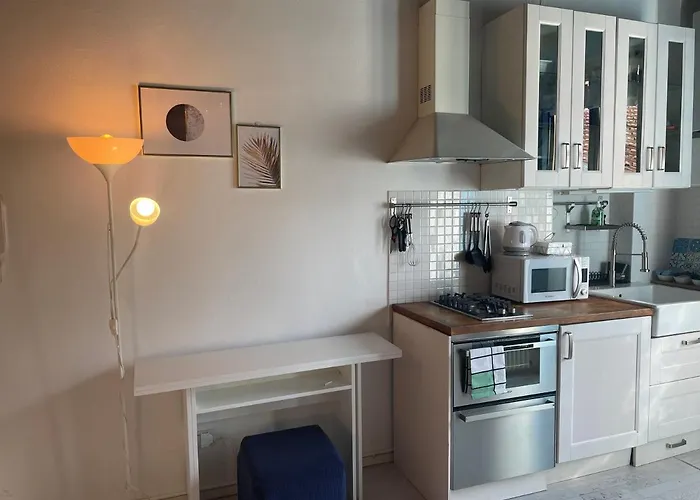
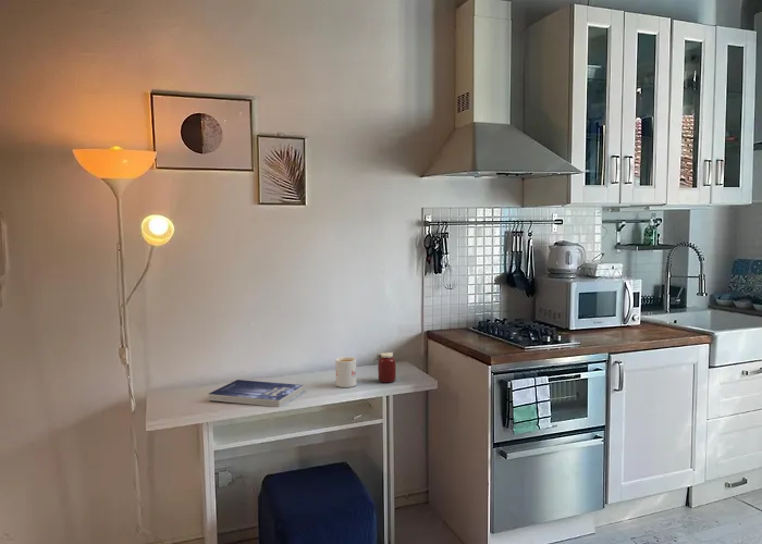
+ mug [334,356,357,388]
+ book [207,379,305,408]
+ jar [372,350,397,384]
